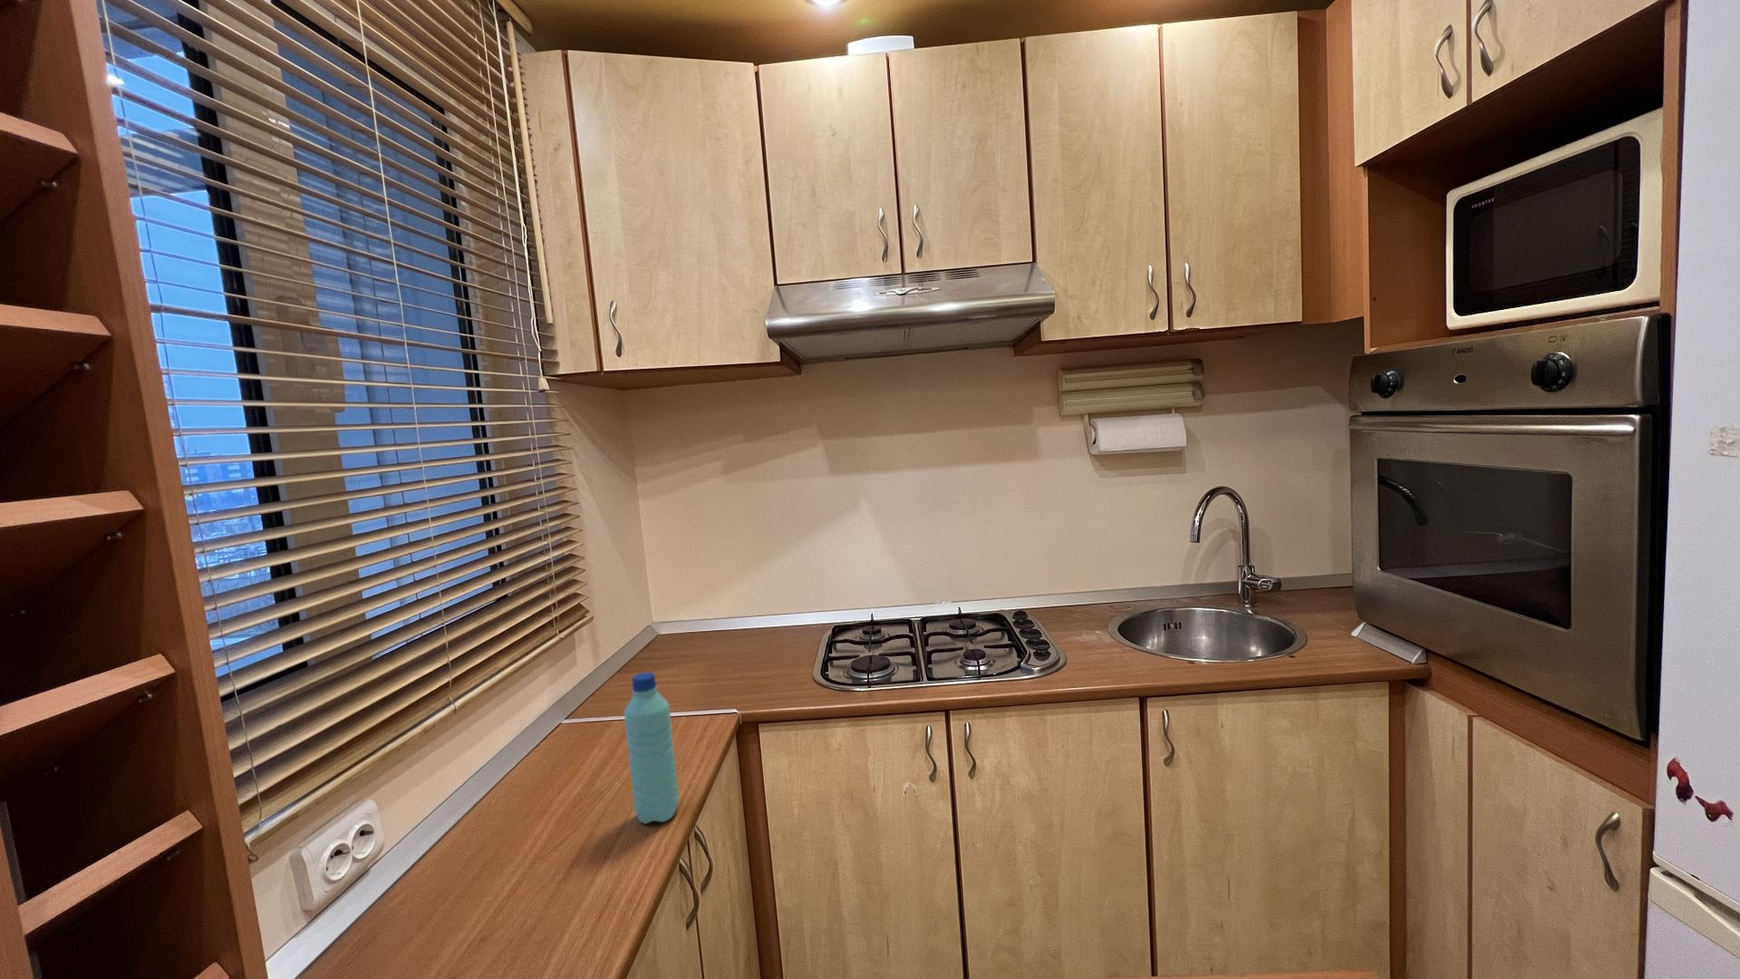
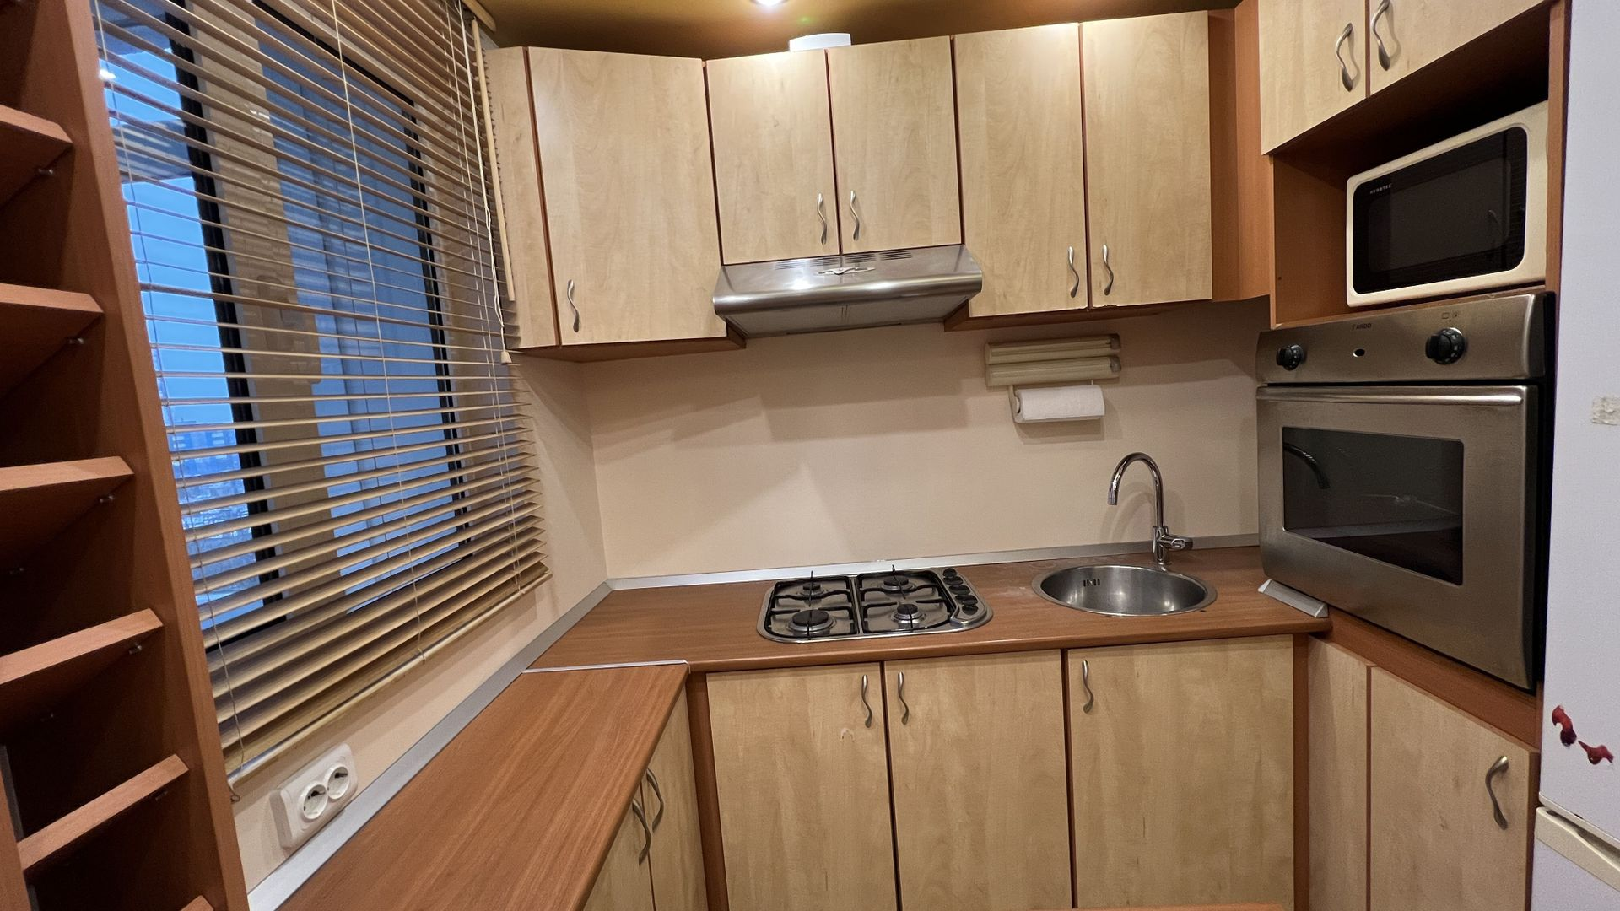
- water bottle [624,672,680,825]
